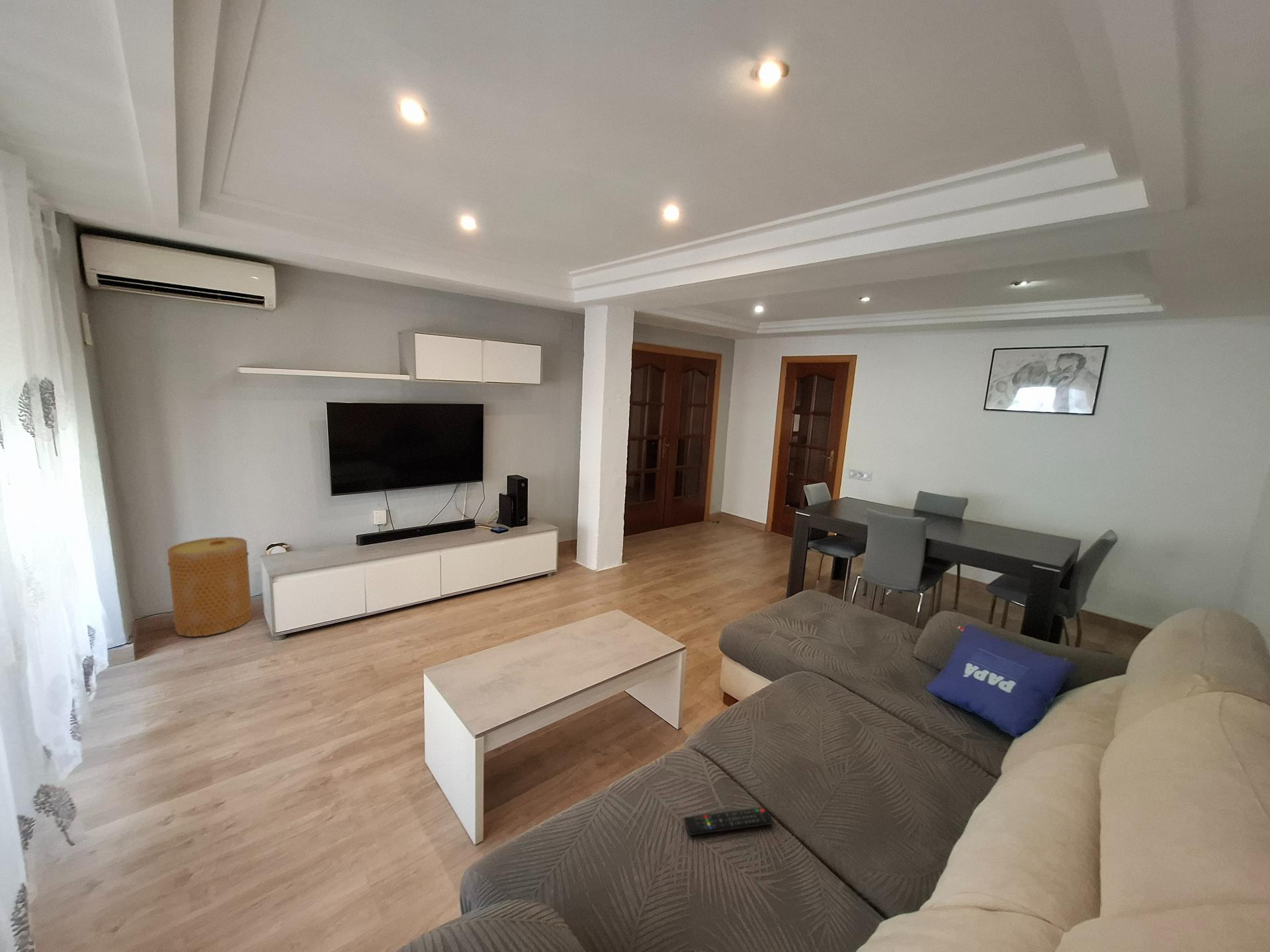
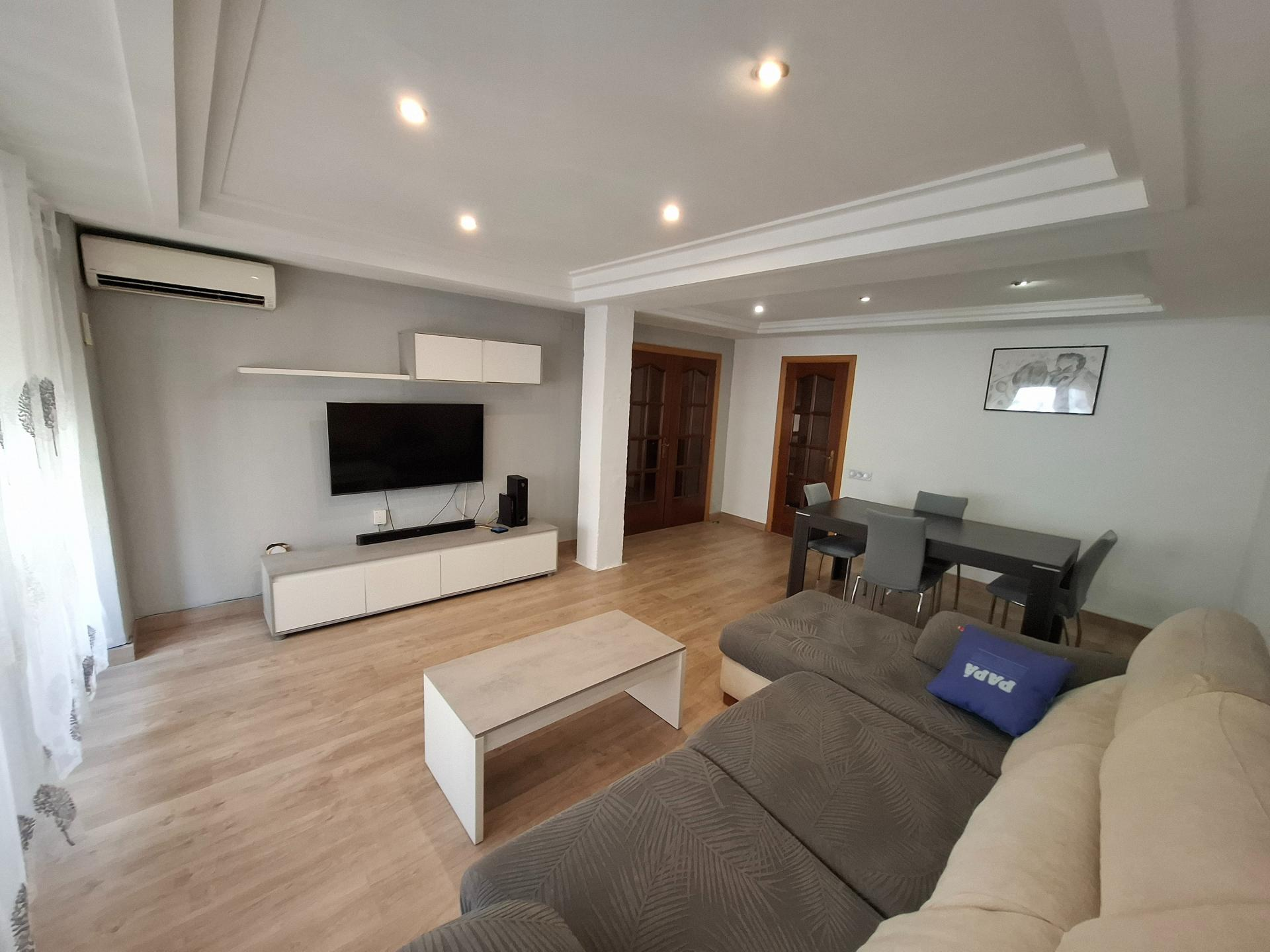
- remote control [683,807,773,836]
- basket [167,536,253,637]
